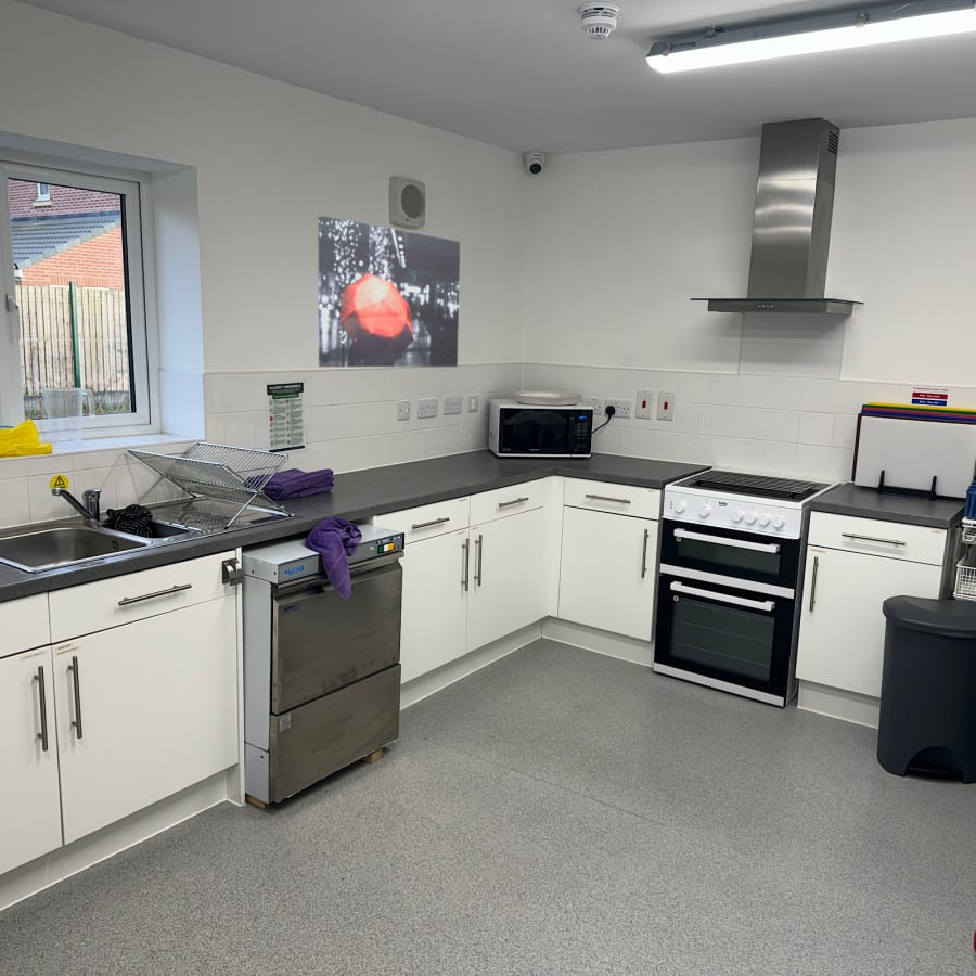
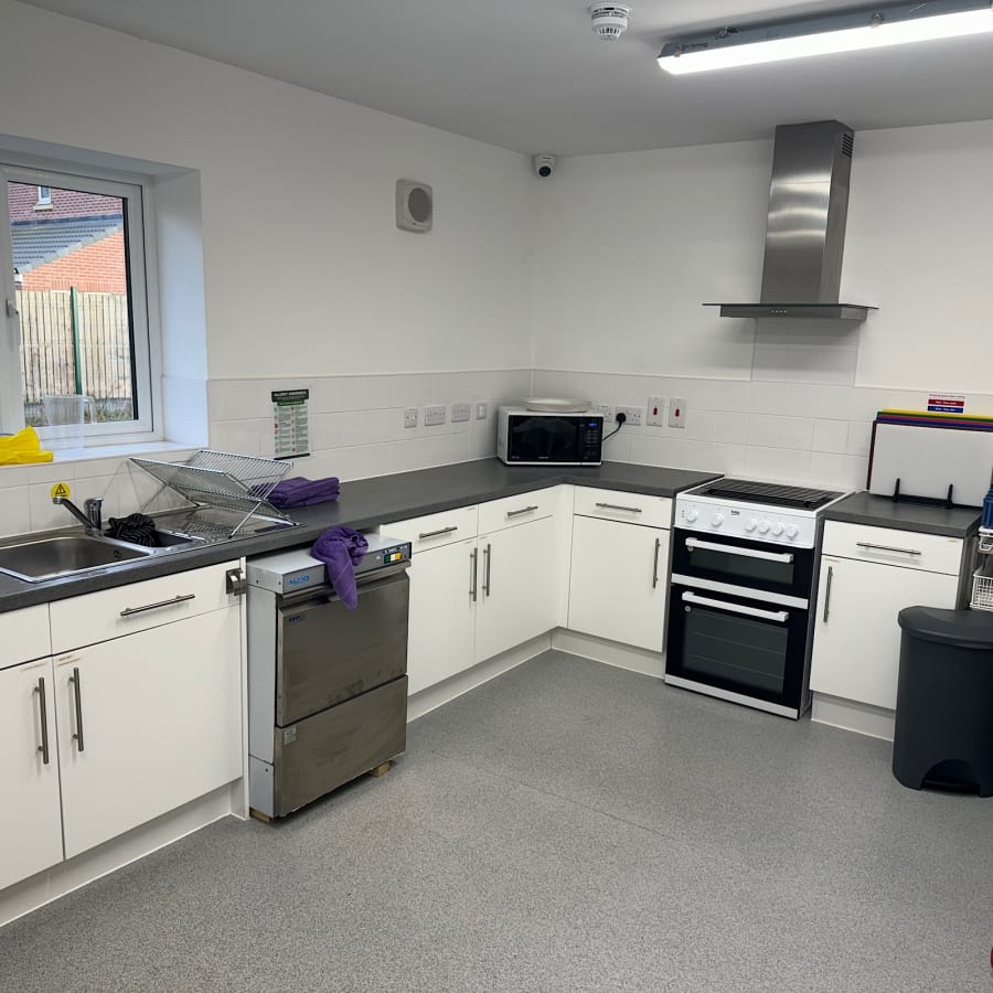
- wall art [317,215,461,368]
